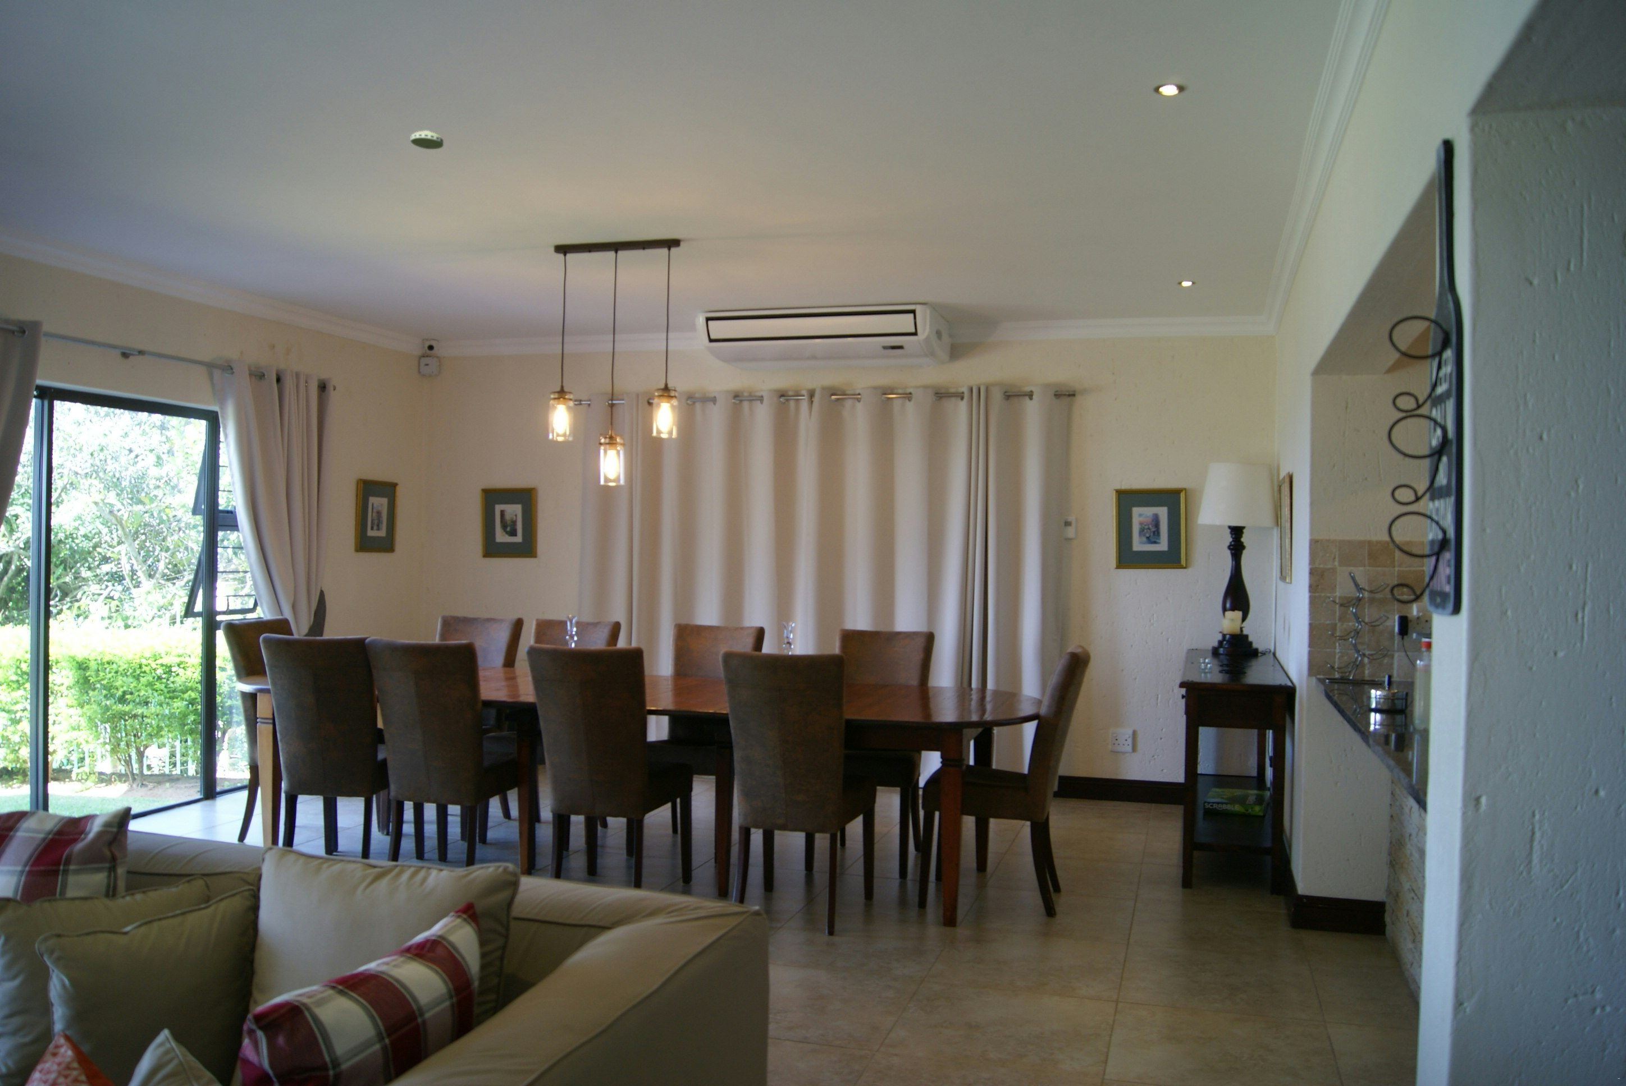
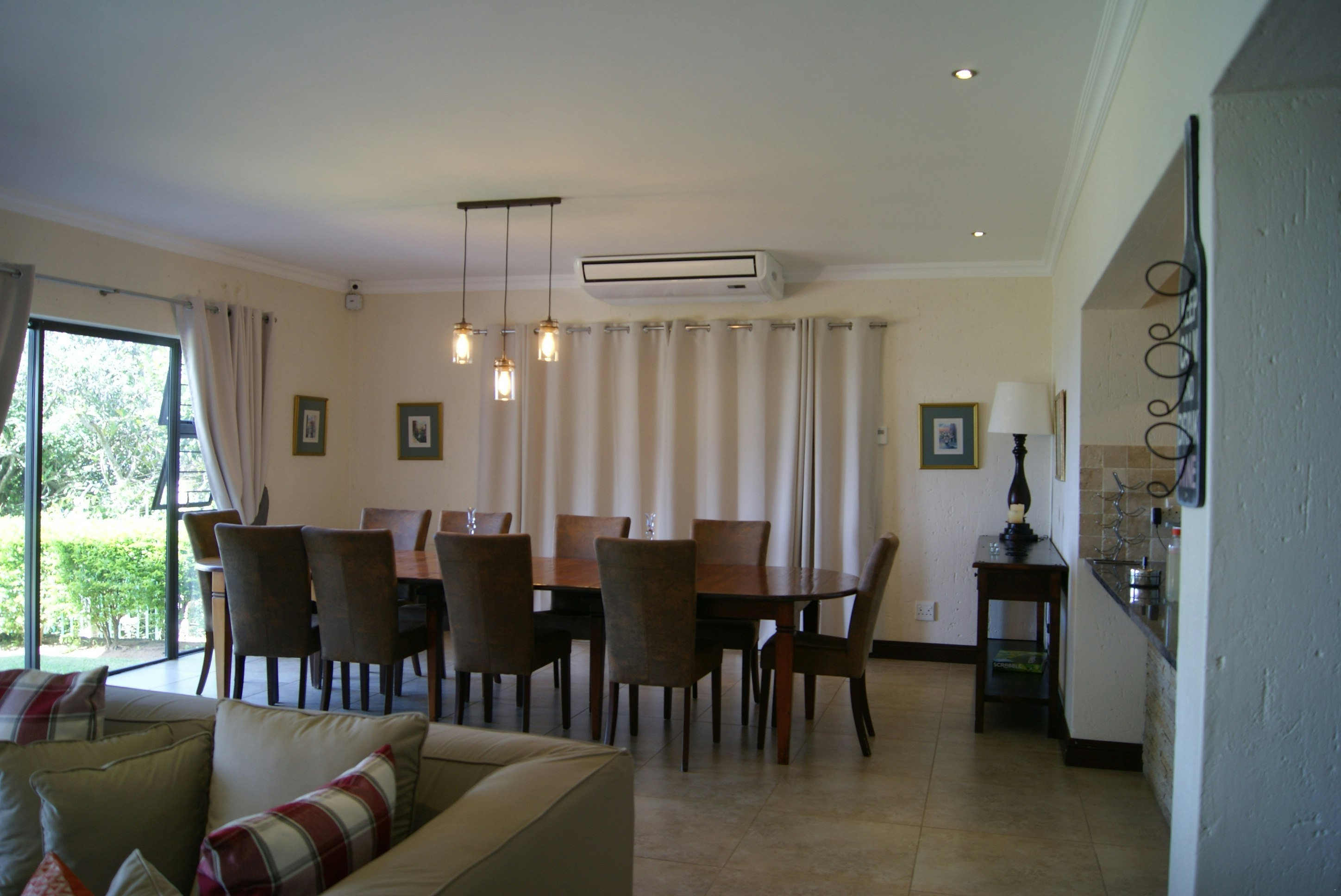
- smoke detector [410,130,444,150]
